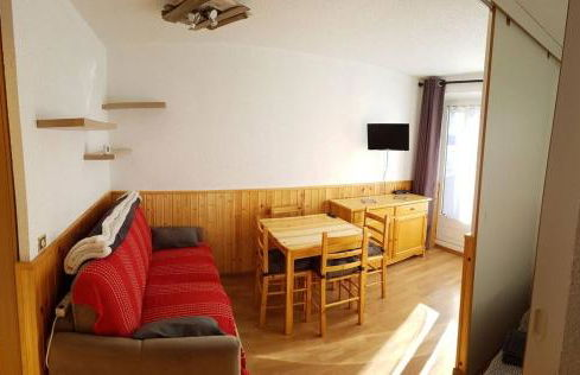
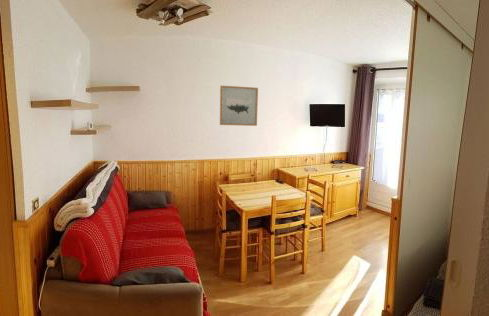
+ wall art [219,85,259,127]
